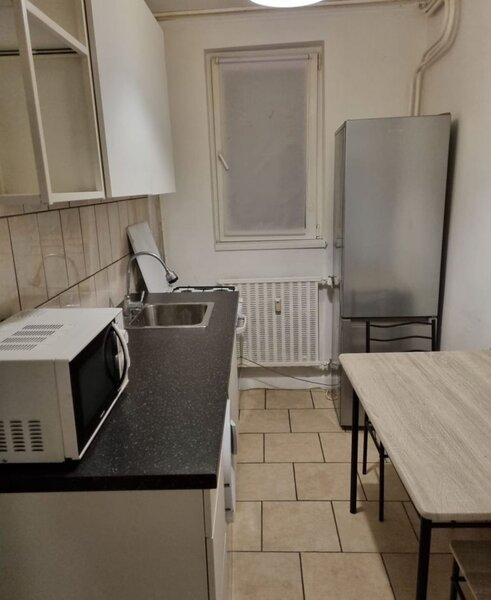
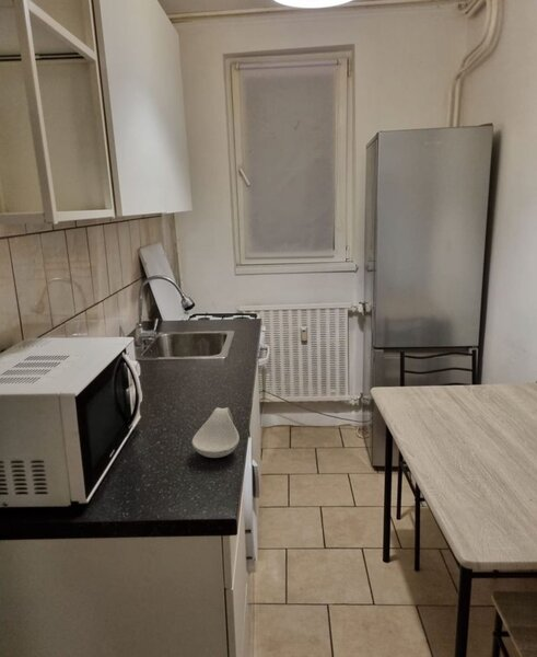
+ spoon rest [191,406,241,459]
